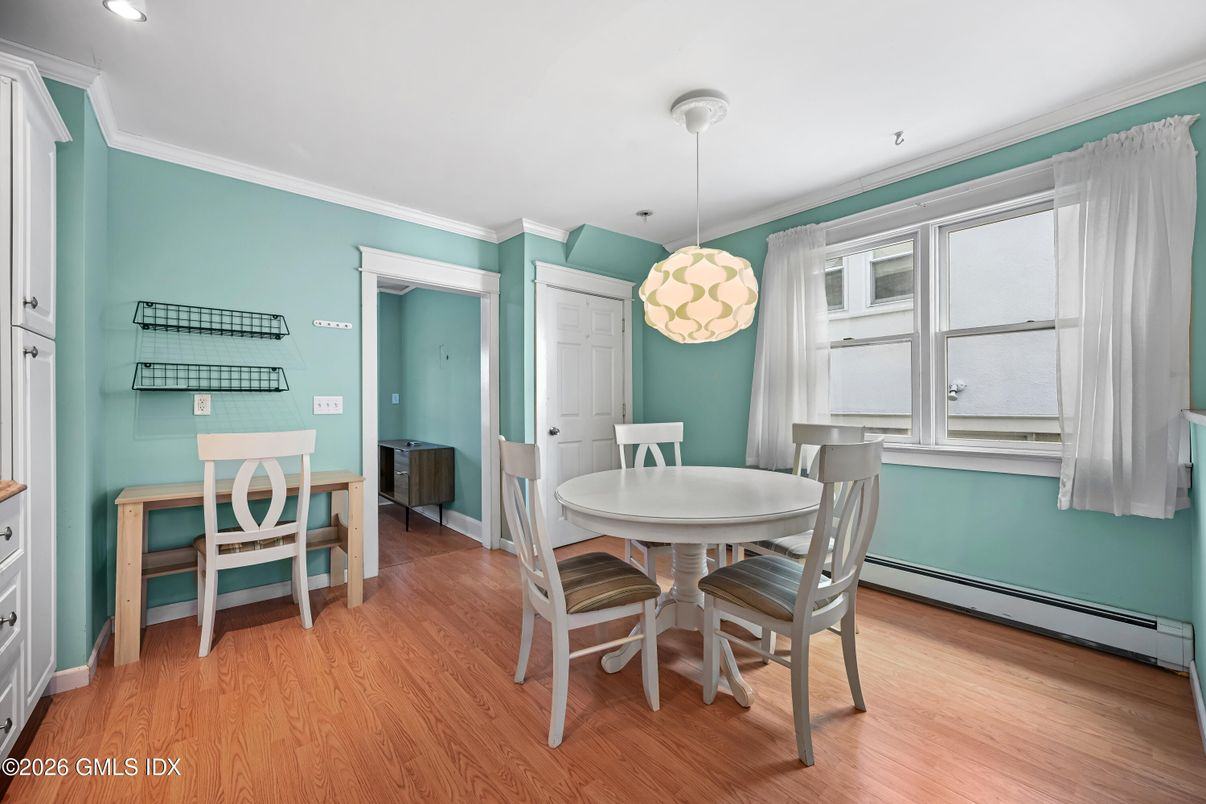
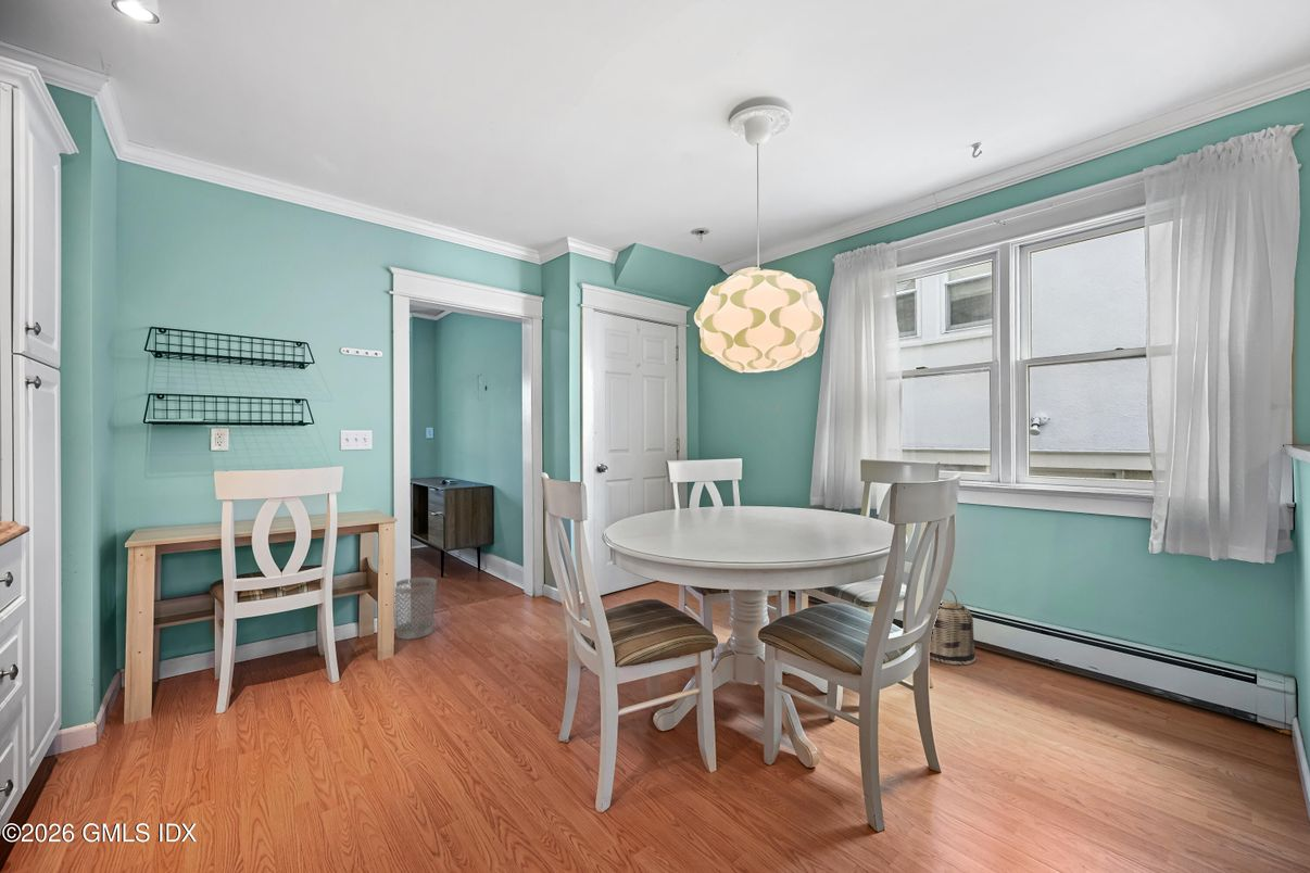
+ wastebasket [394,577,438,641]
+ basket [929,587,977,666]
